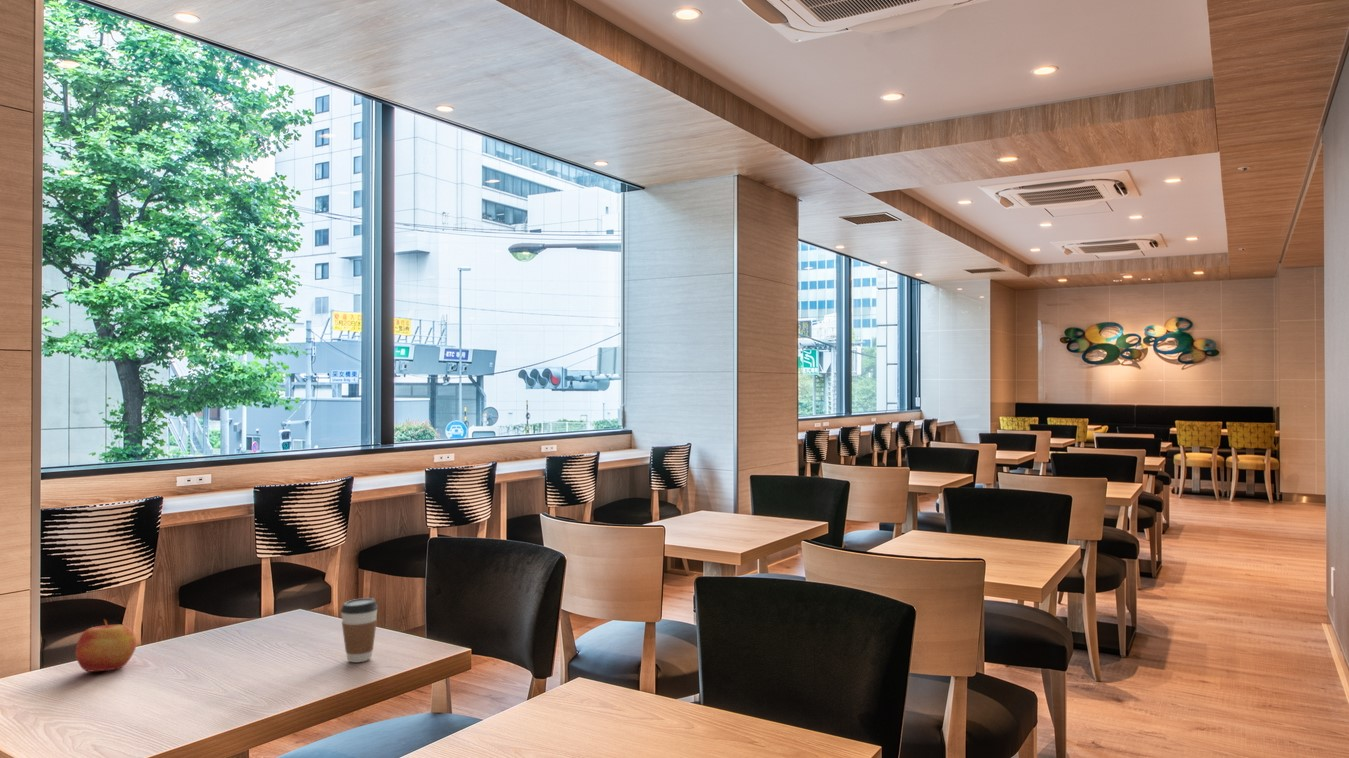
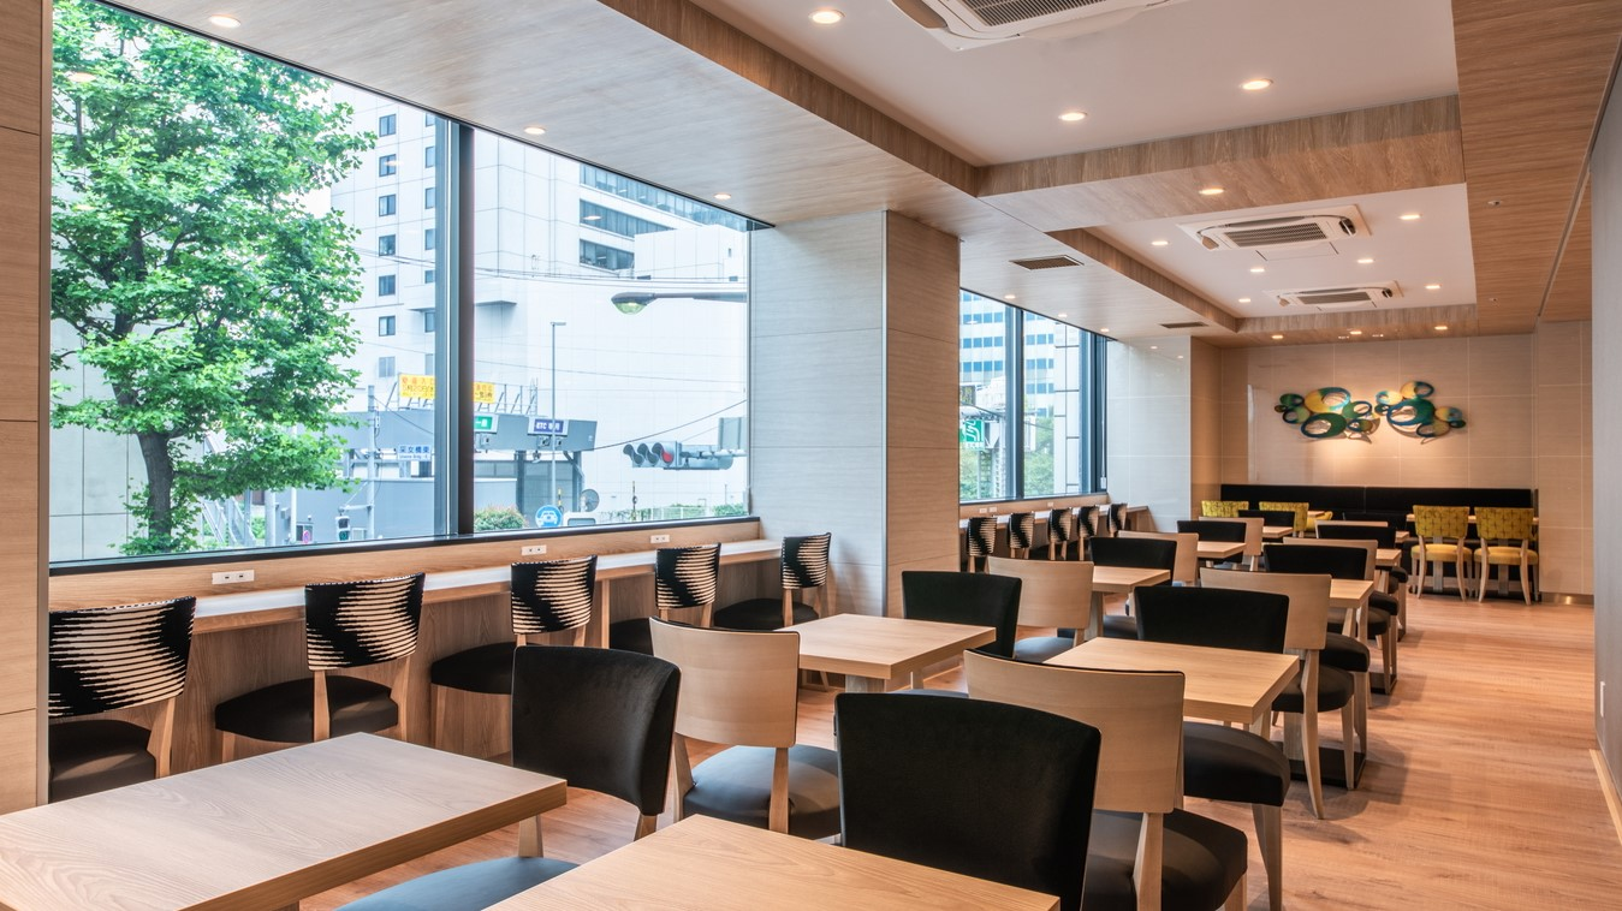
- apple [75,618,138,673]
- coffee cup [340,597,379,663]
